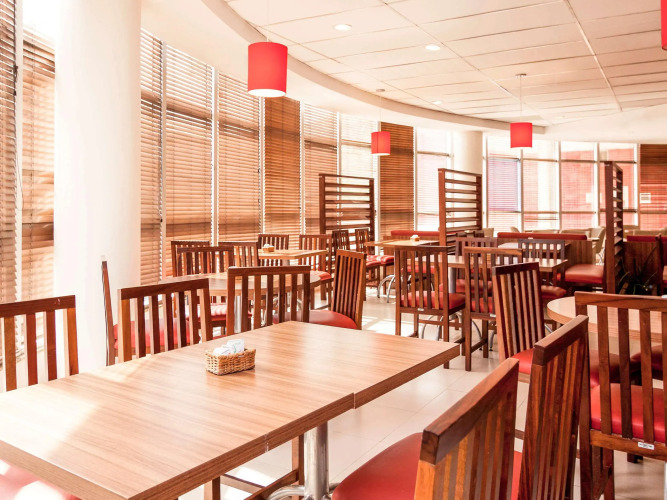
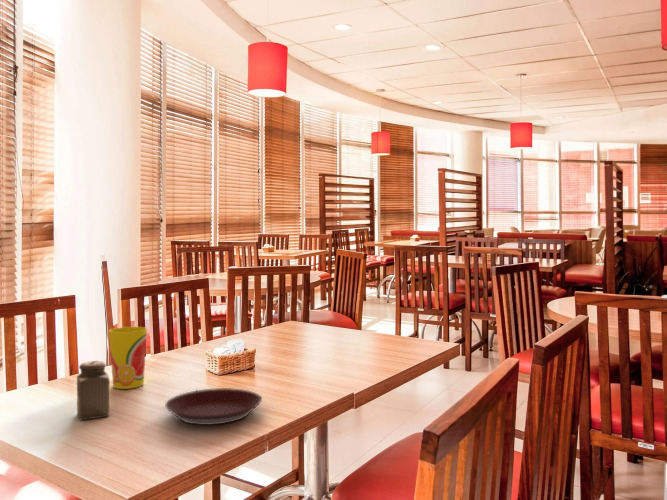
+ plate [164,387,263,426]
+ cup [108,326,148,390]
+ salt shaker [76,360,111,421]
